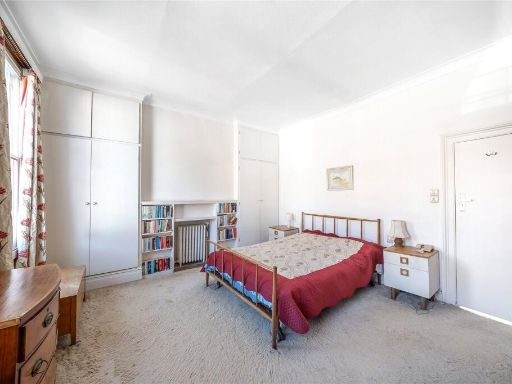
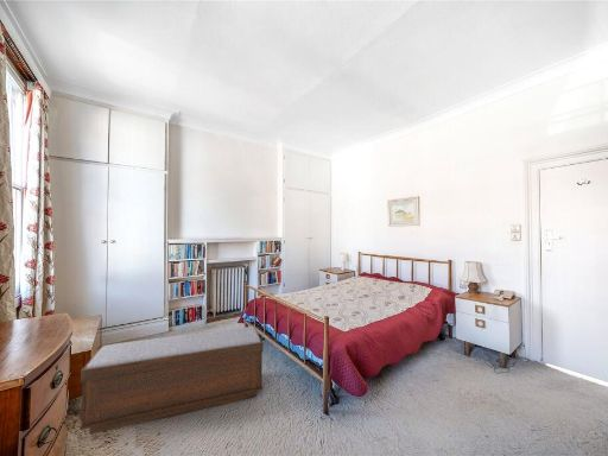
+ bench [78,325,265,435]
